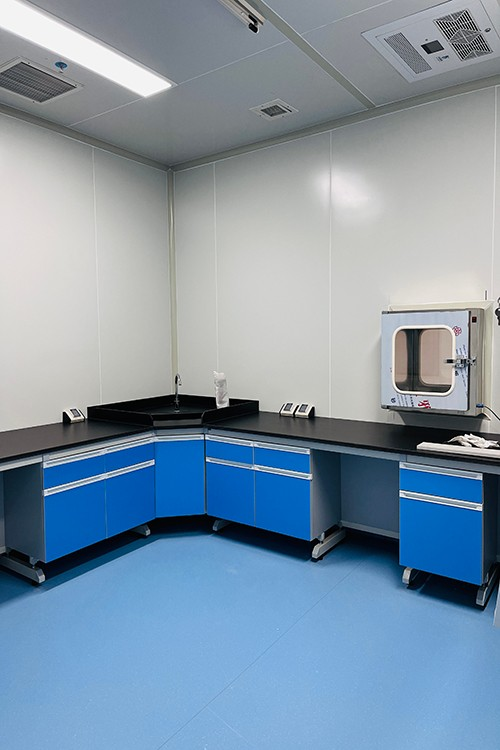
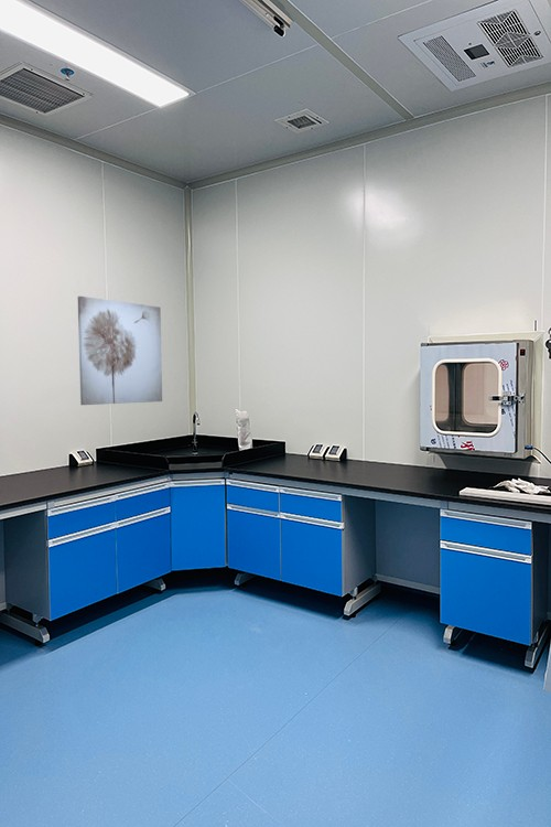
+ wall art [77,296,163,406]
